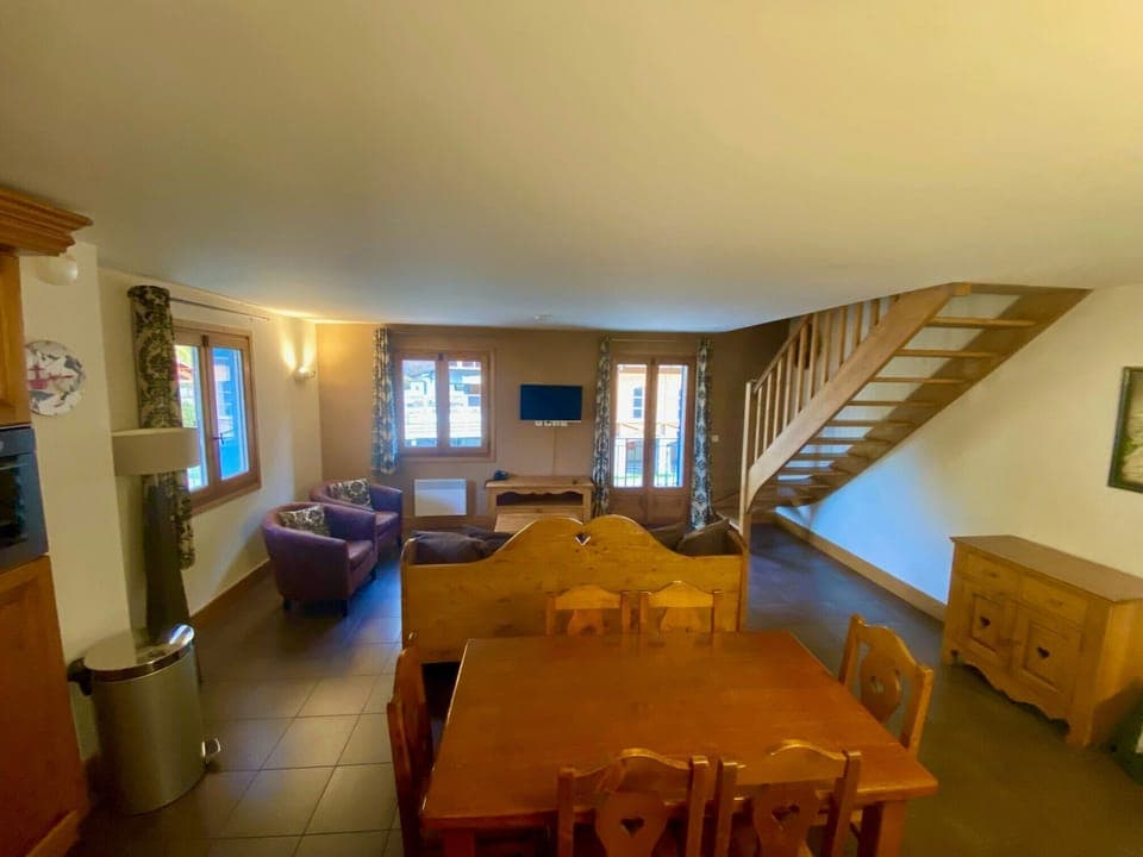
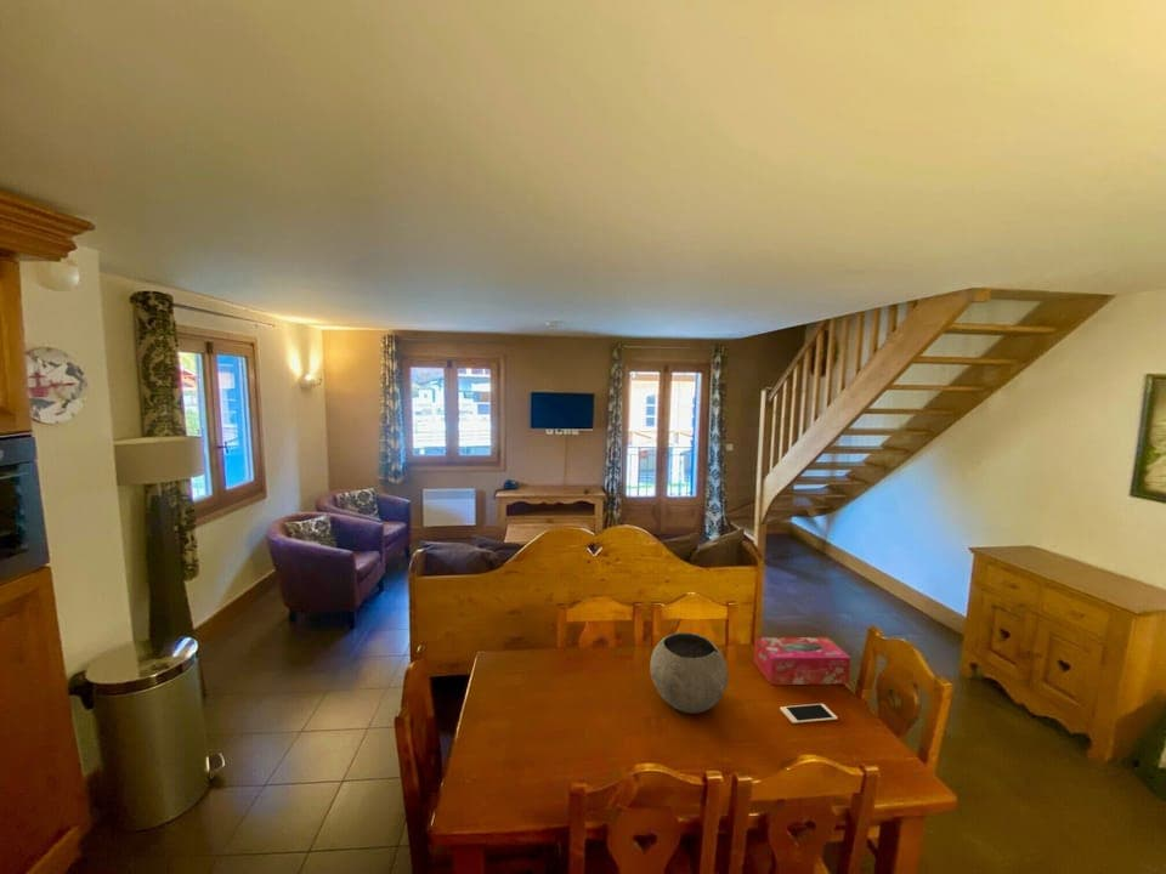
+ cell phone [779,703,839,725]
+ tissue box [753,636,851,686]
+ bowl [649,631,729,715]
